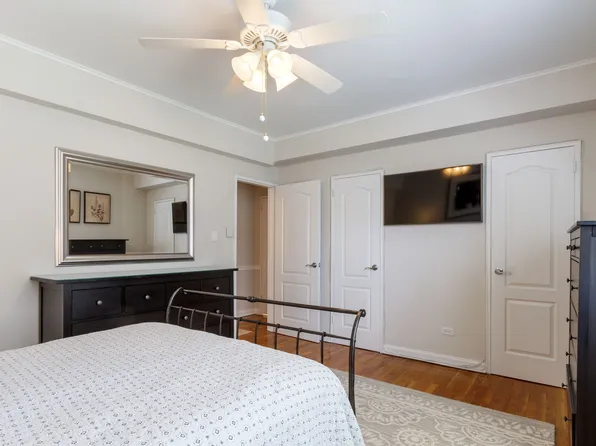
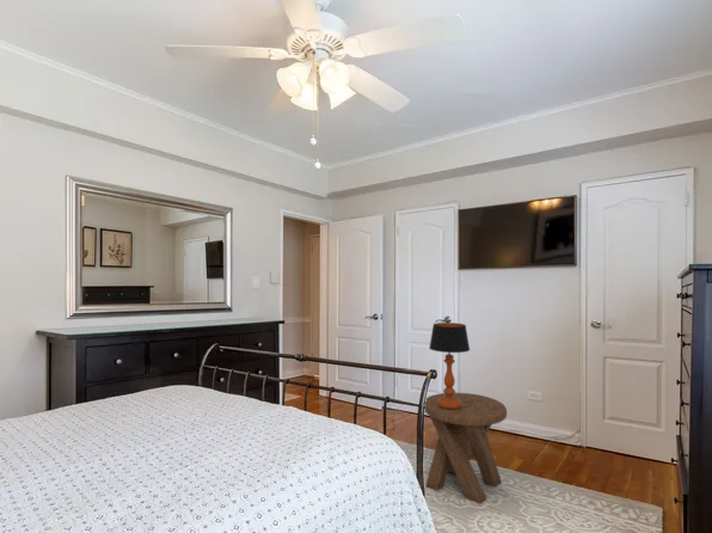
+ table lamp [428,321,471,410]
+ music stool [424,392,508,506]
